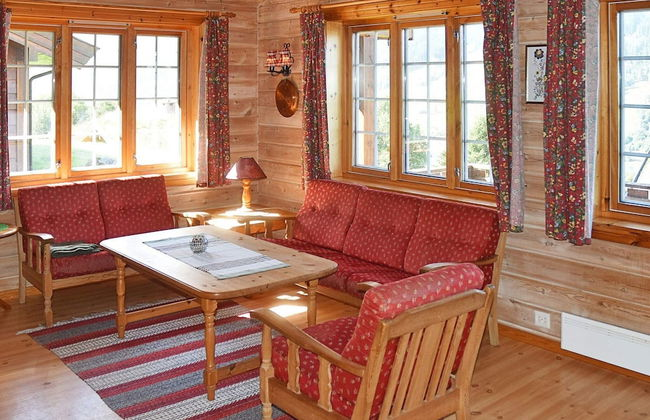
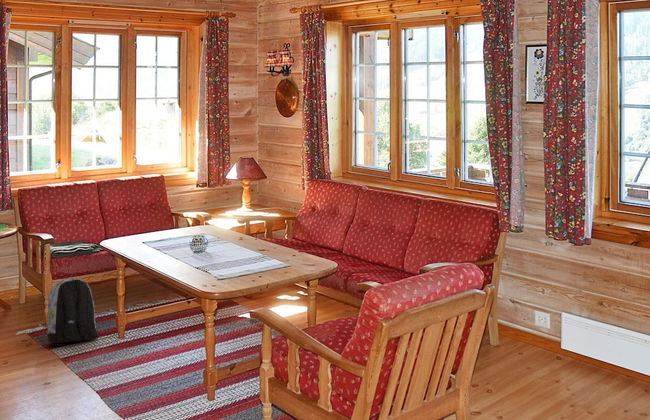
+ backpack [46,277,99,344]
